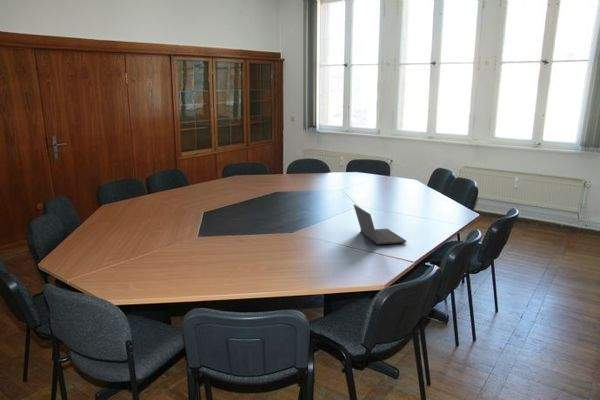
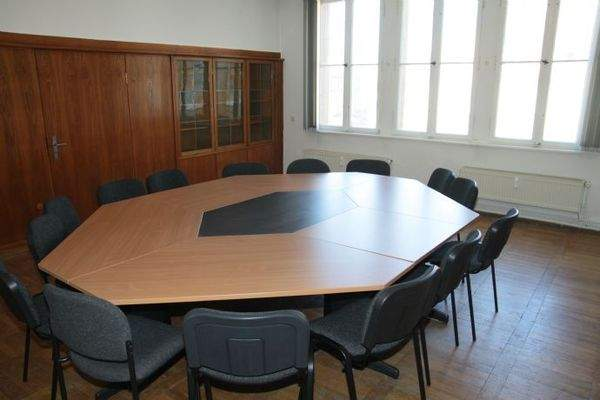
- laptop computer [352,203,407,245]
